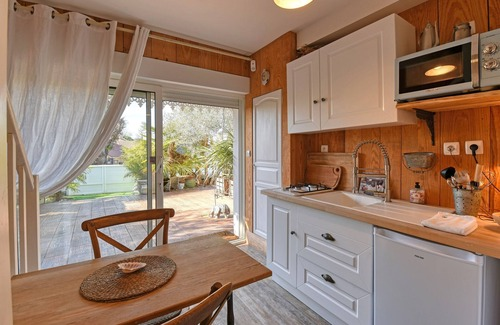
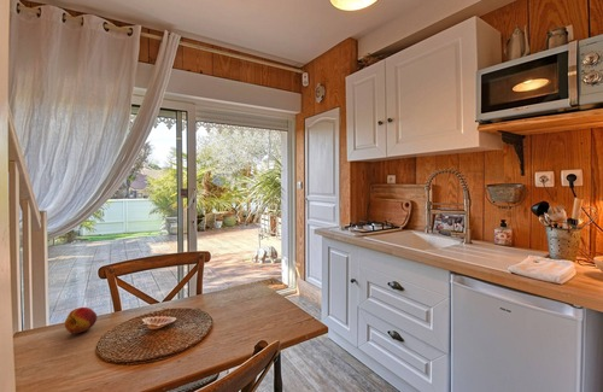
+ fruit [64,306,98,334]
